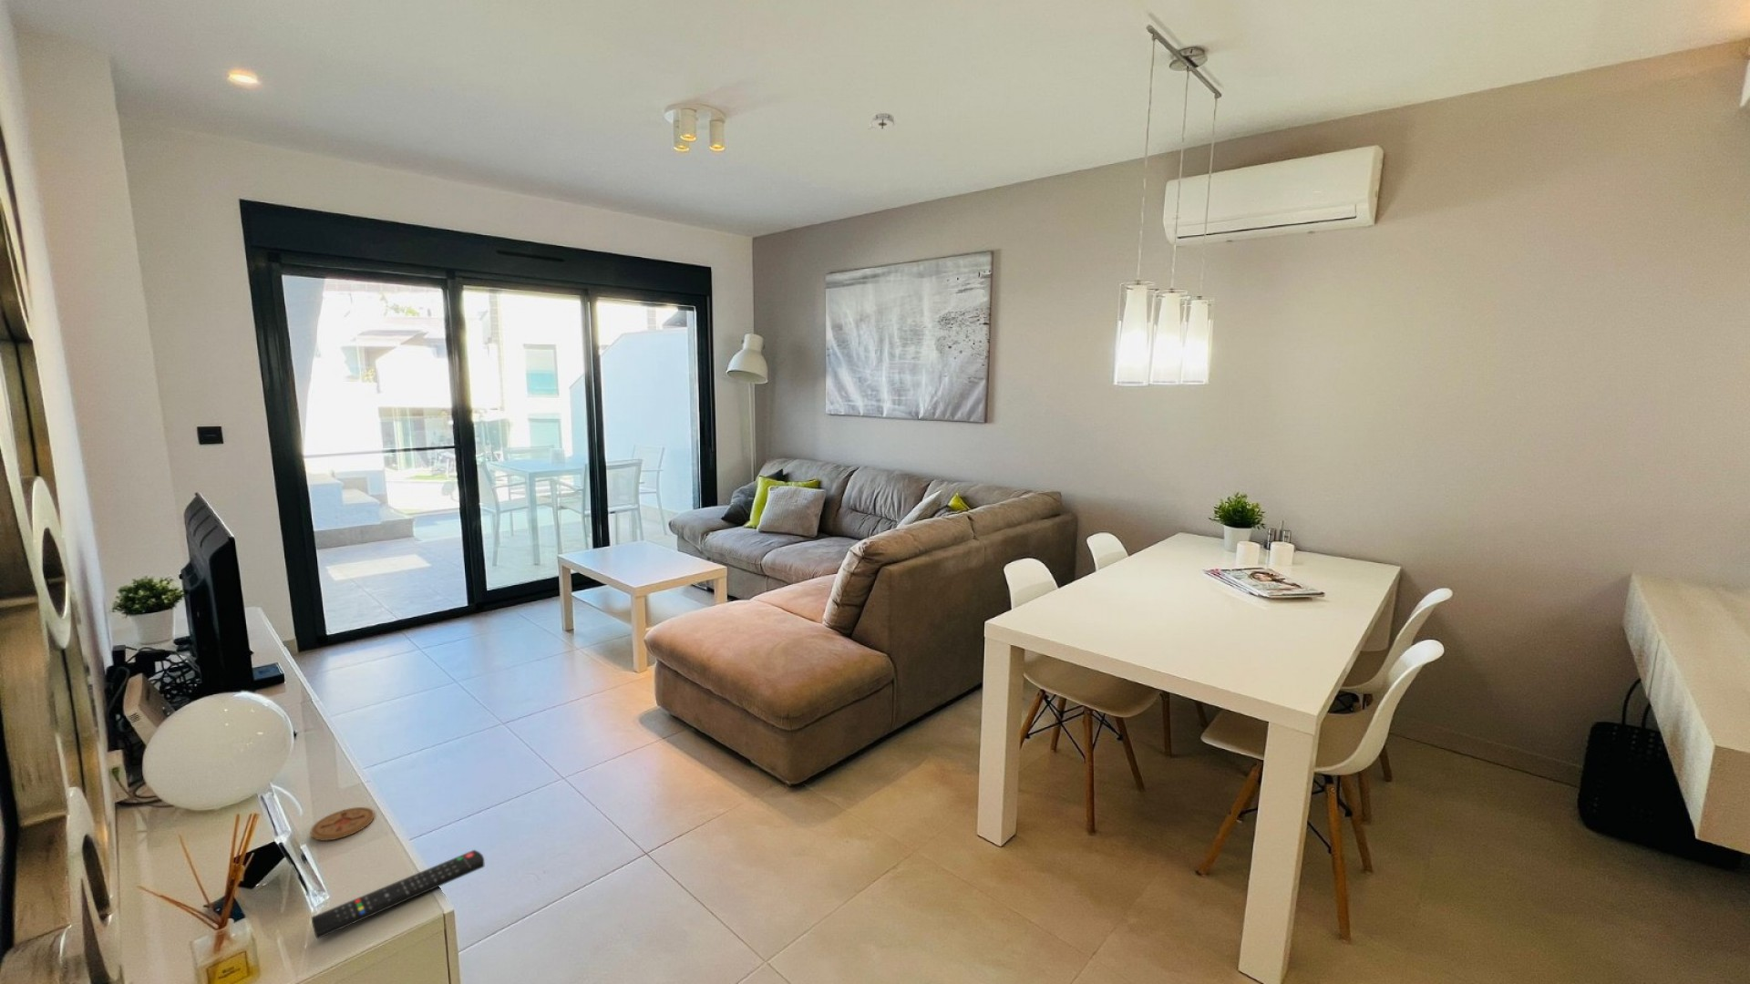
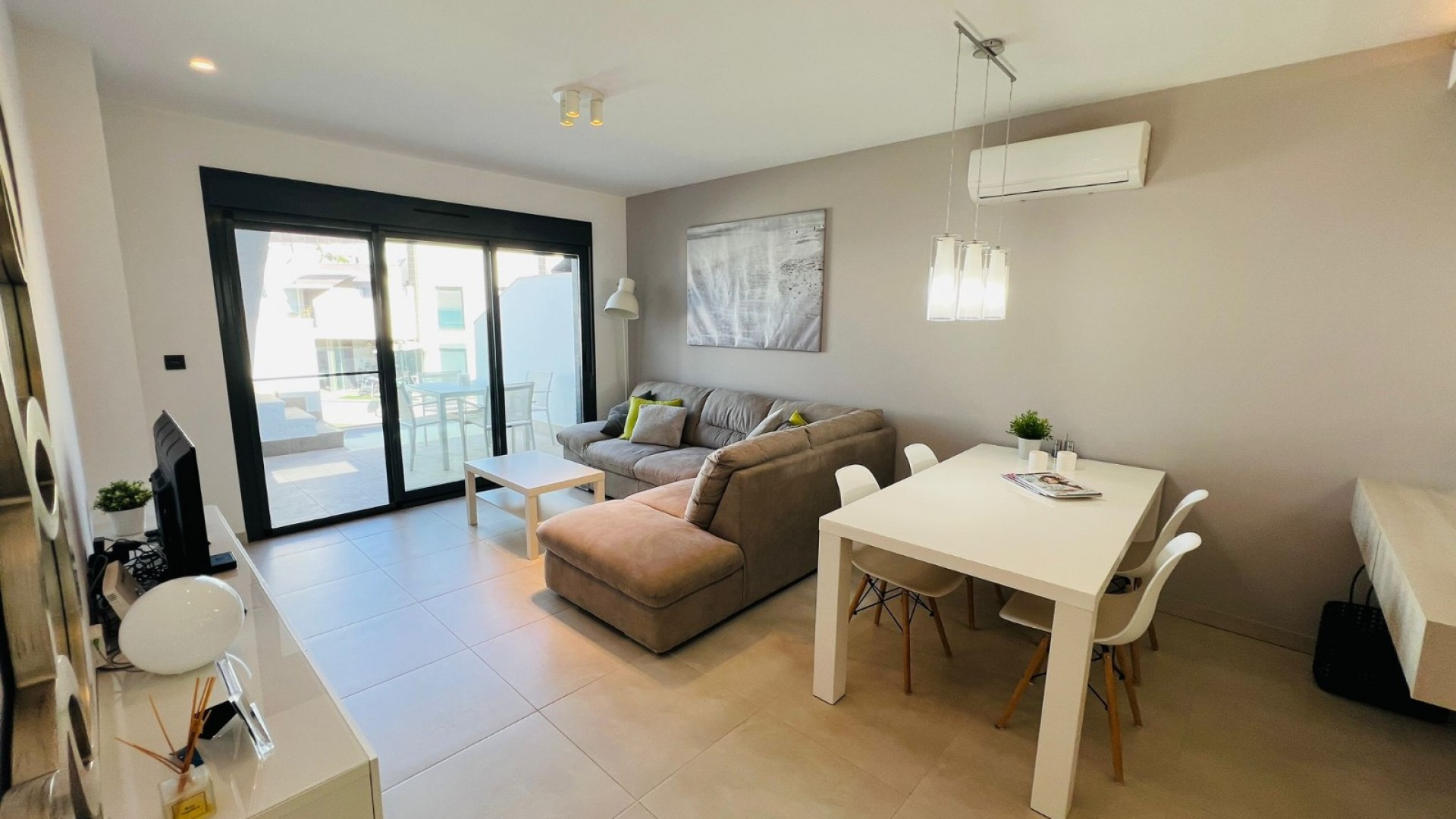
- remote control [311,849,484,941]
- smoke detector [868,112,897,130]
- coaster [310,806,375,841]
